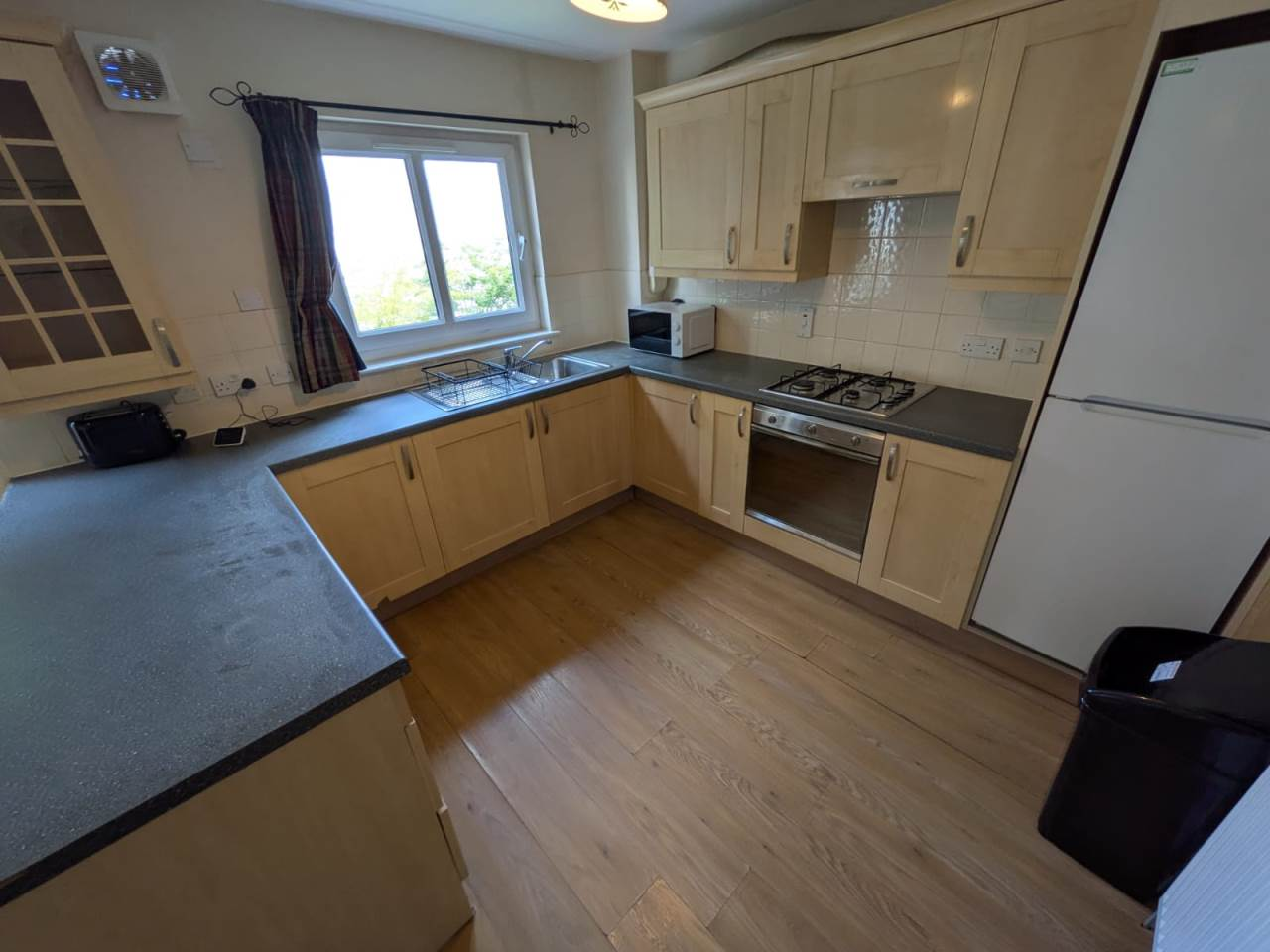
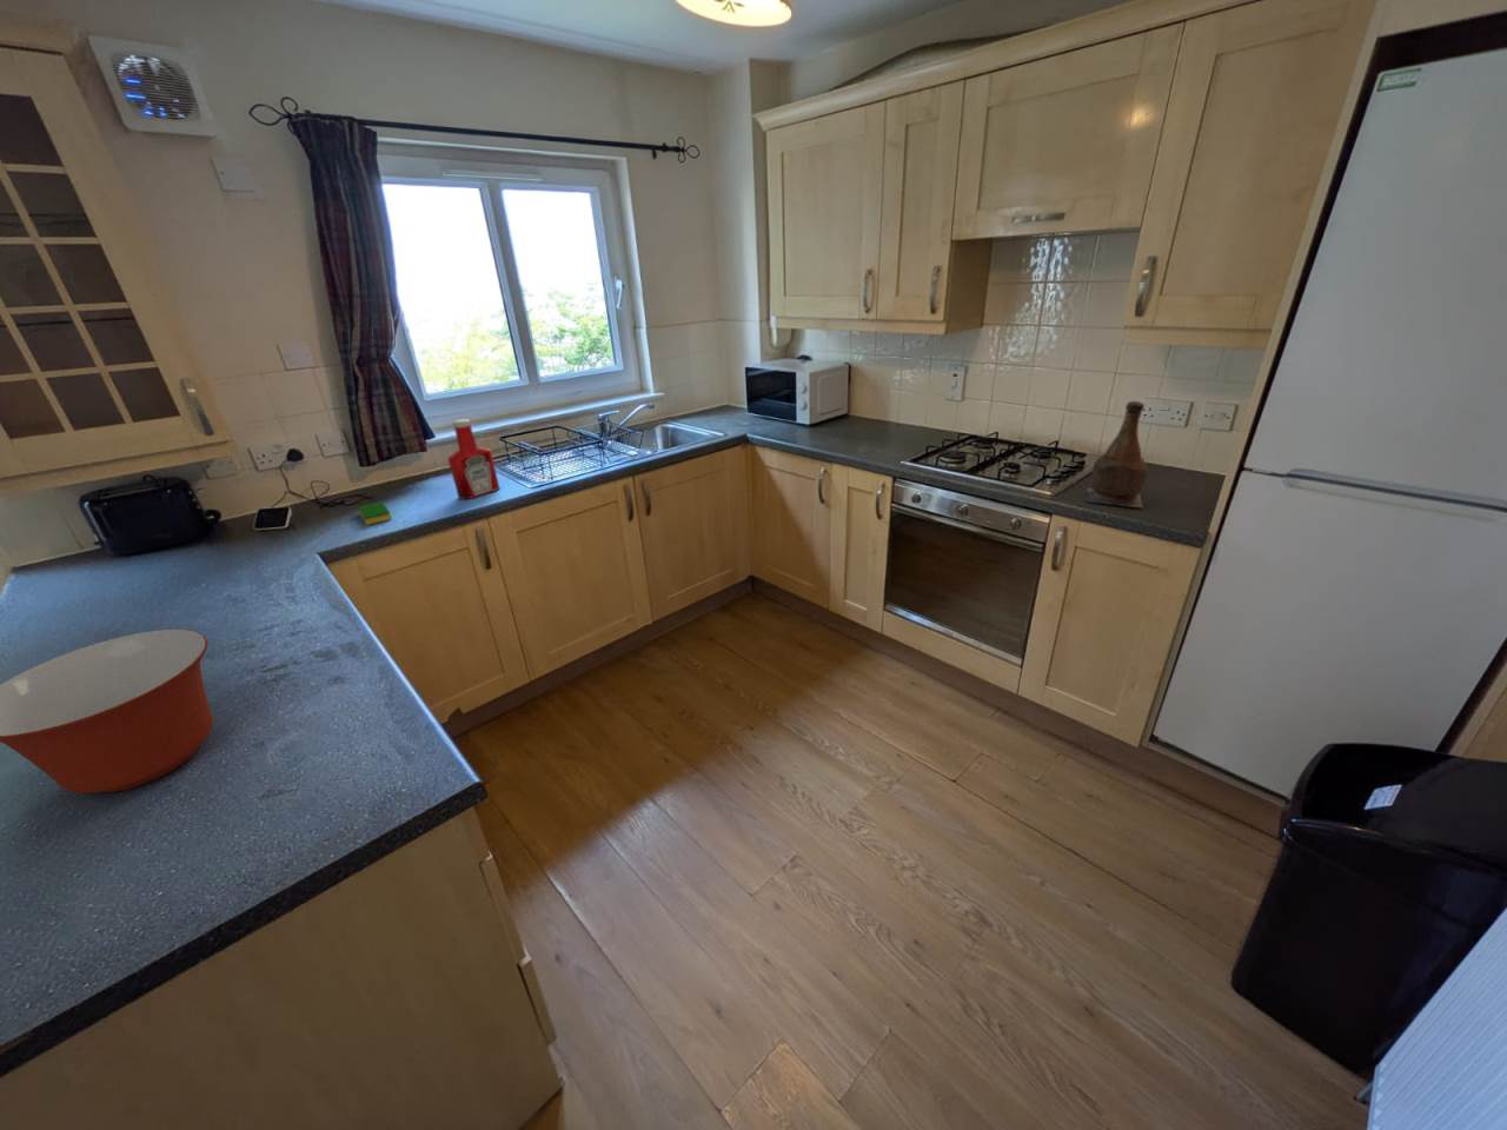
+ mixing bowl [0,629,215,794]
+ soap bottle [446,418,501,501]
+ dish sponge [357,500,393,526]
+ bottle [1086,400,1149,508]
